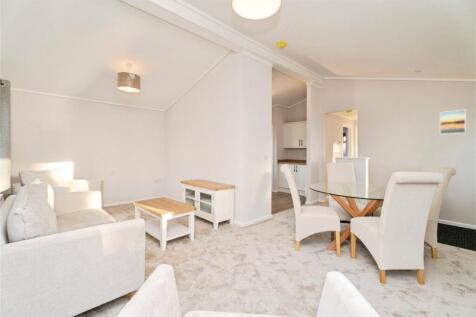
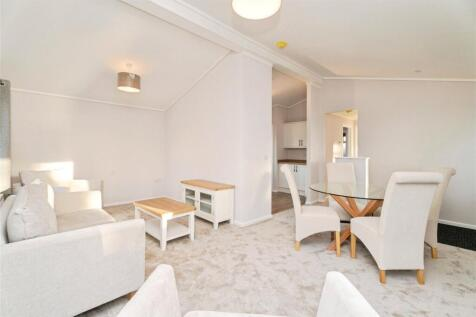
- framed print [439,109,467,135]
